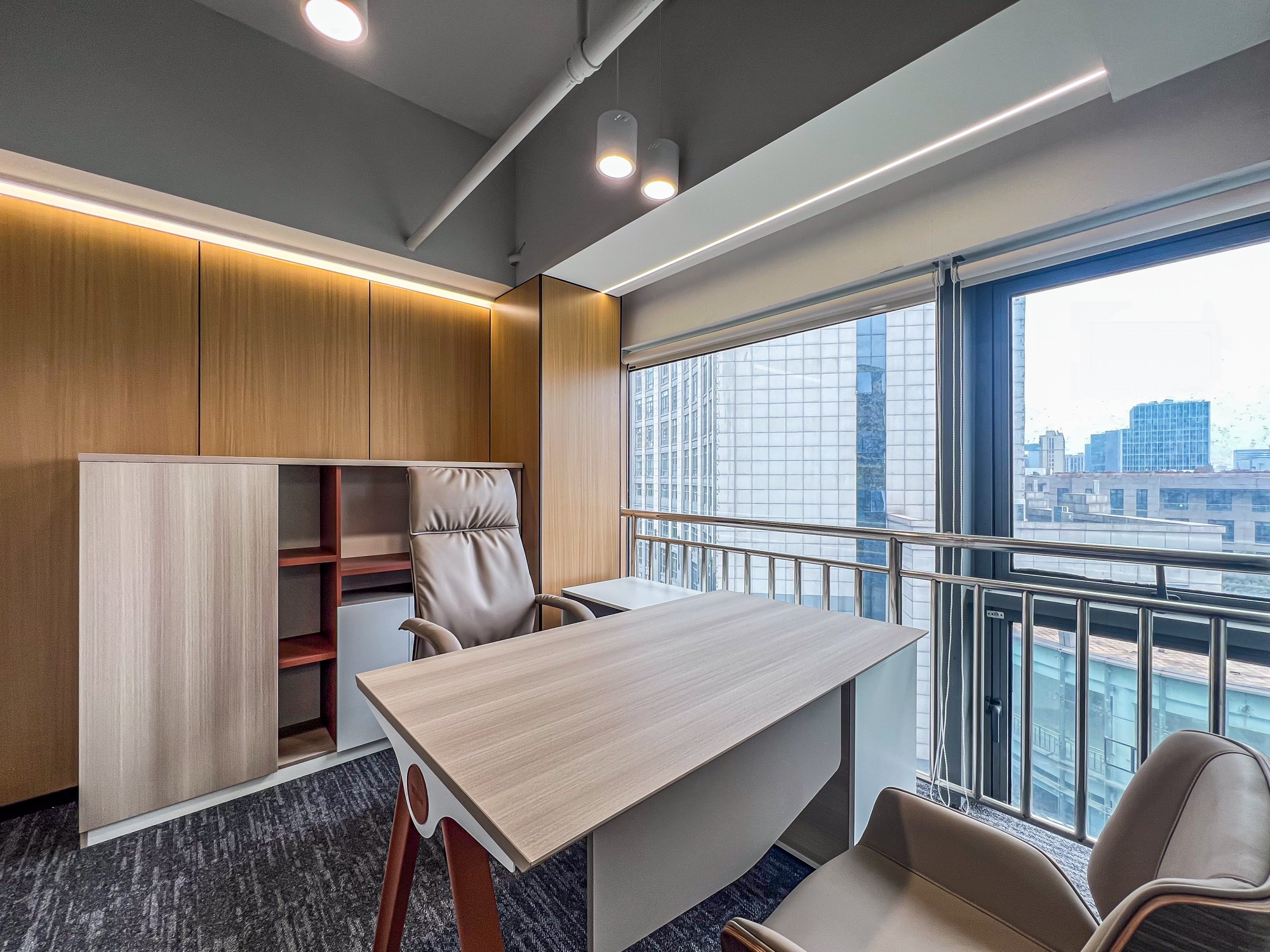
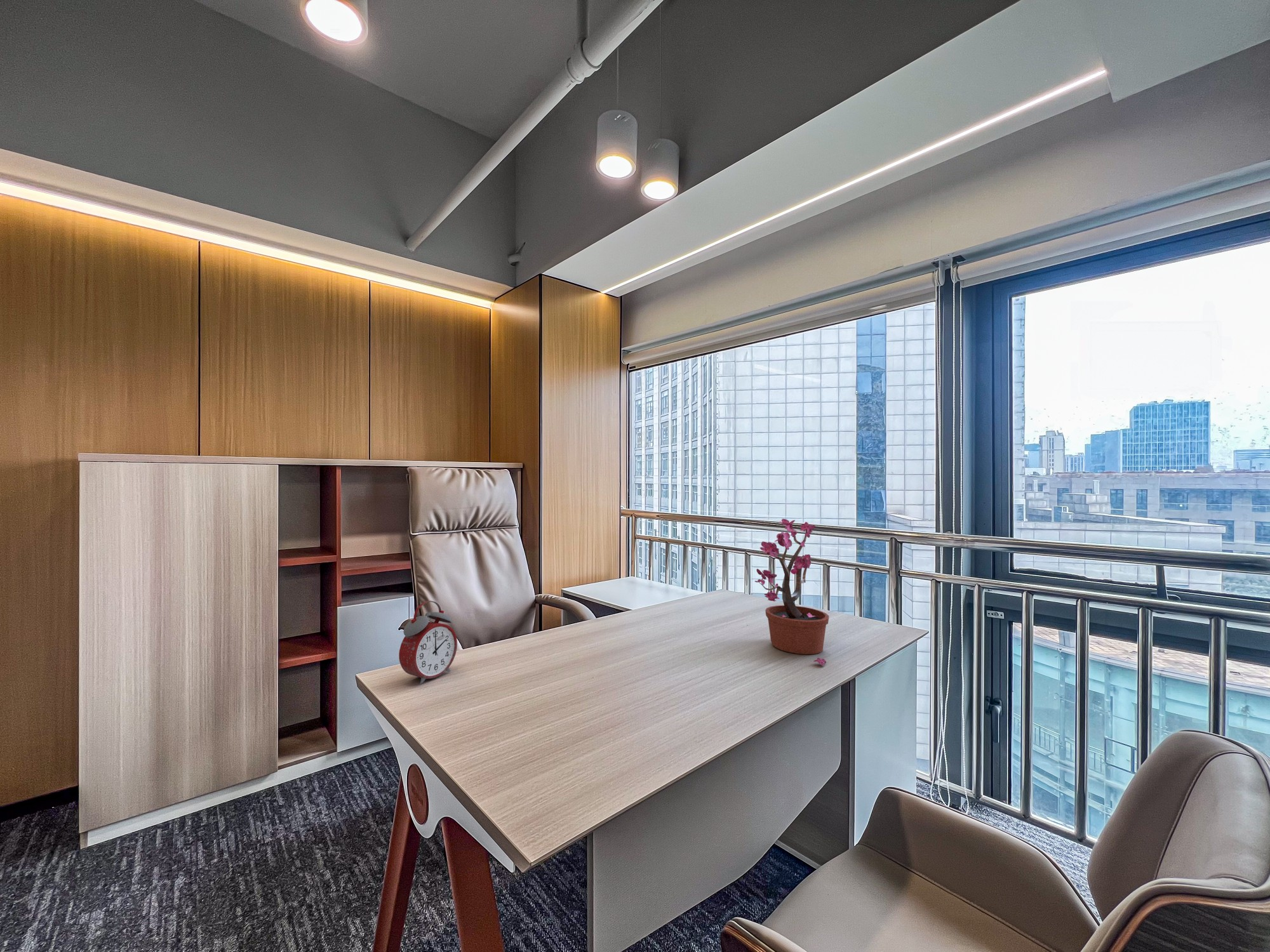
+ potted plant [754,518,829,666]
+ alarm clock [398,600,458,685]
